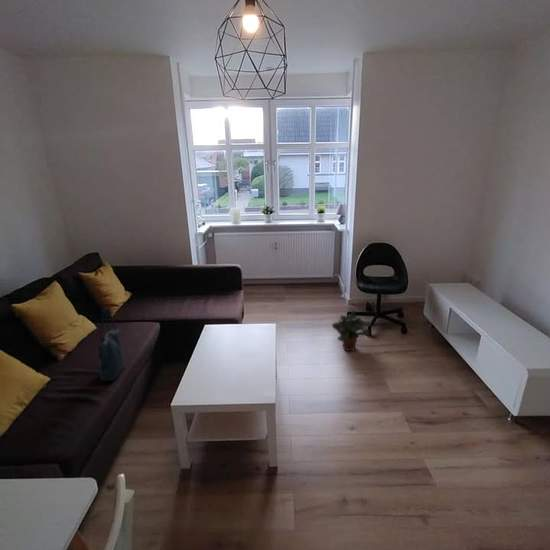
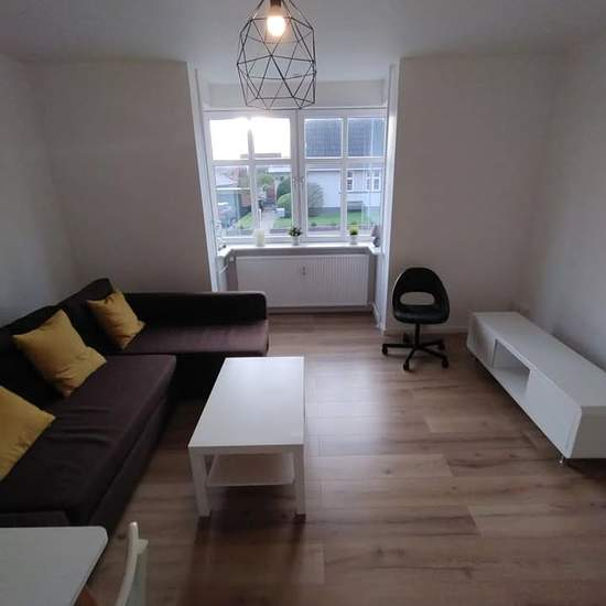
- tote bag [96,307,126,382]
- potted plant [331,309,372,352]
